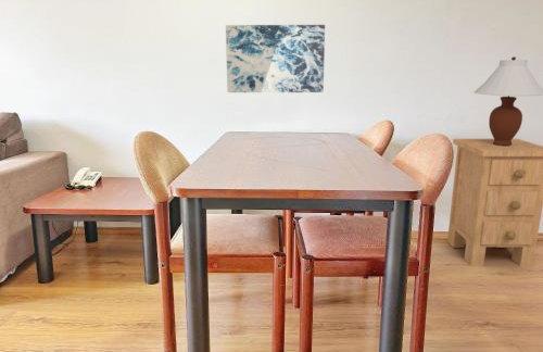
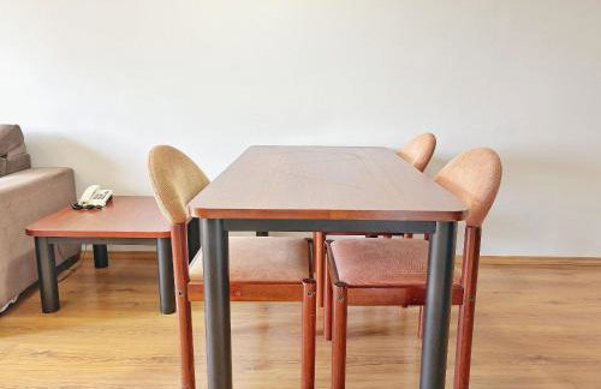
- table lamp [472,55,543,147]
- nightstand [446,138,543,267]
- wall art [225,24,326,93]
